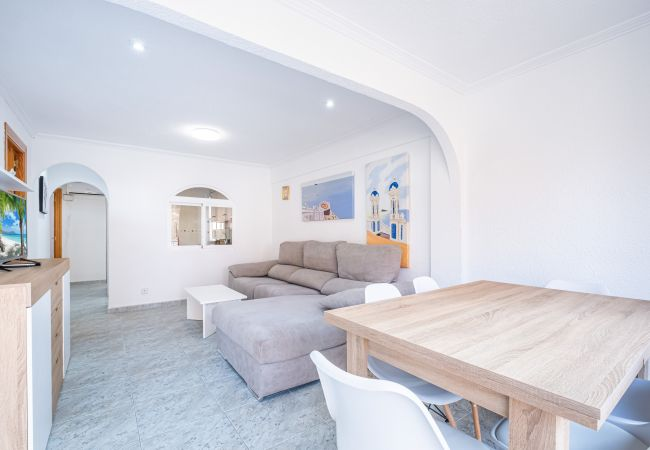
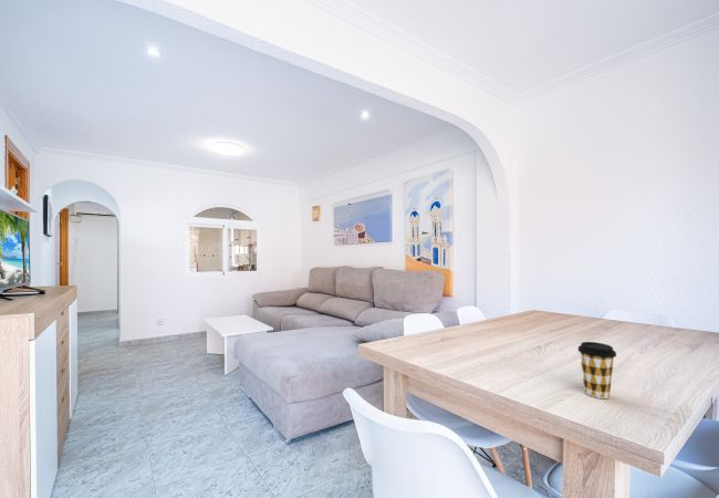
+ coffee cup [576,341,617,400]
